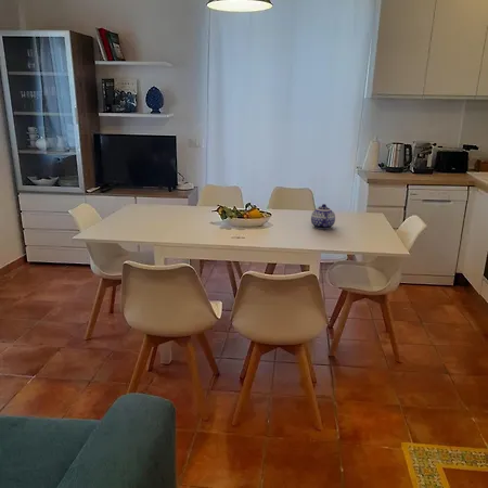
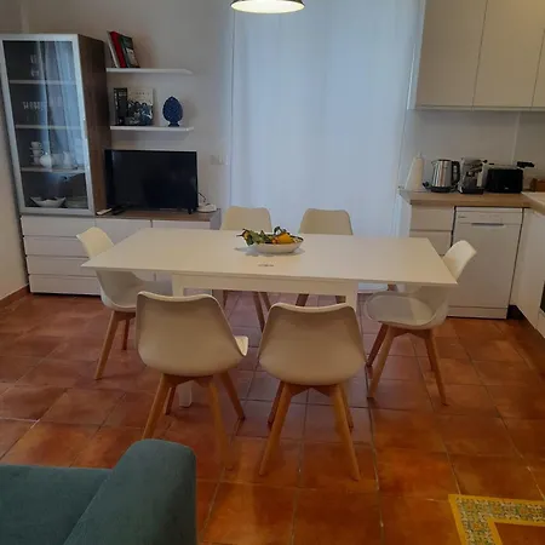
- teapot [310,203,336,230]
